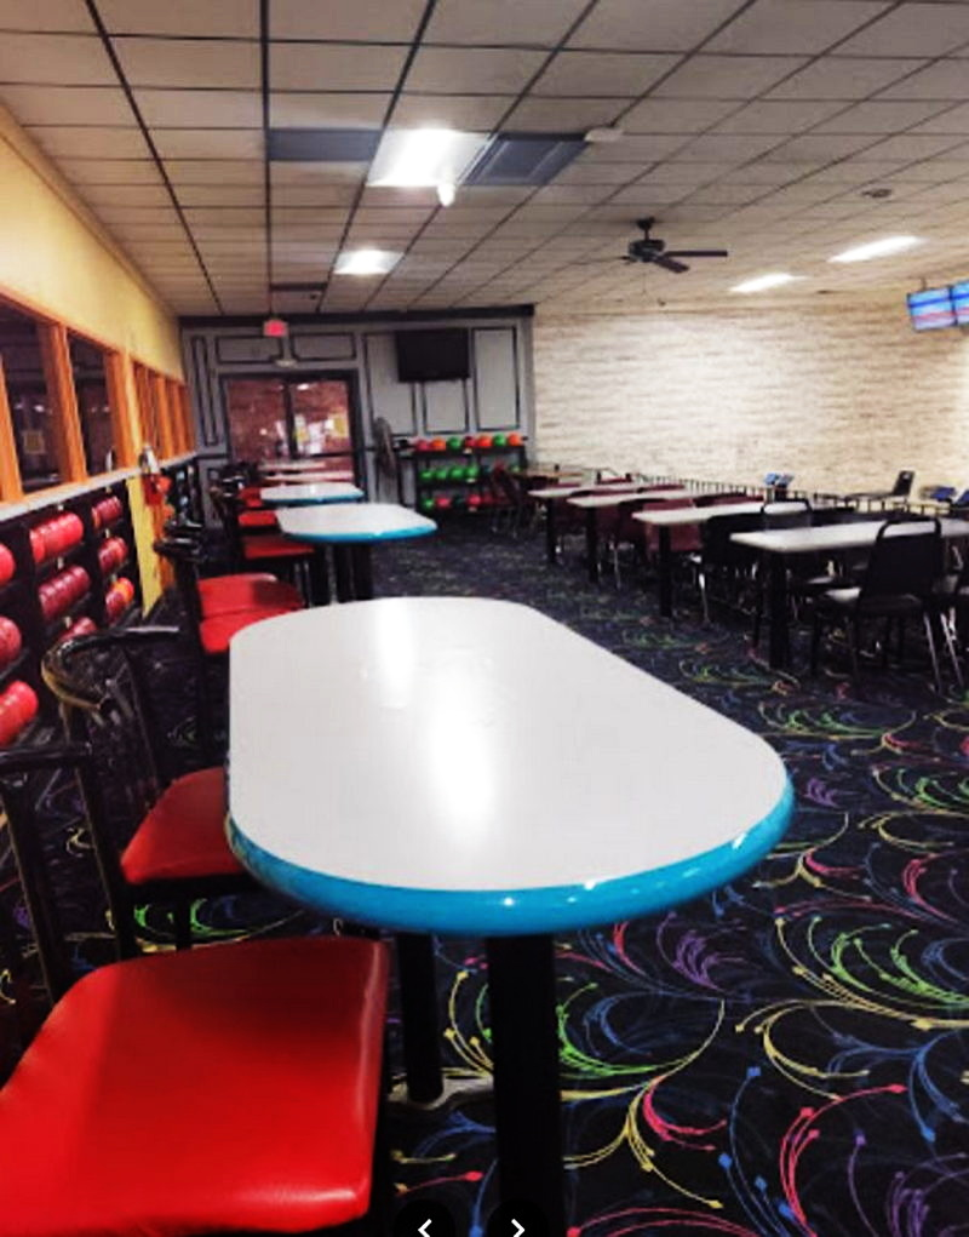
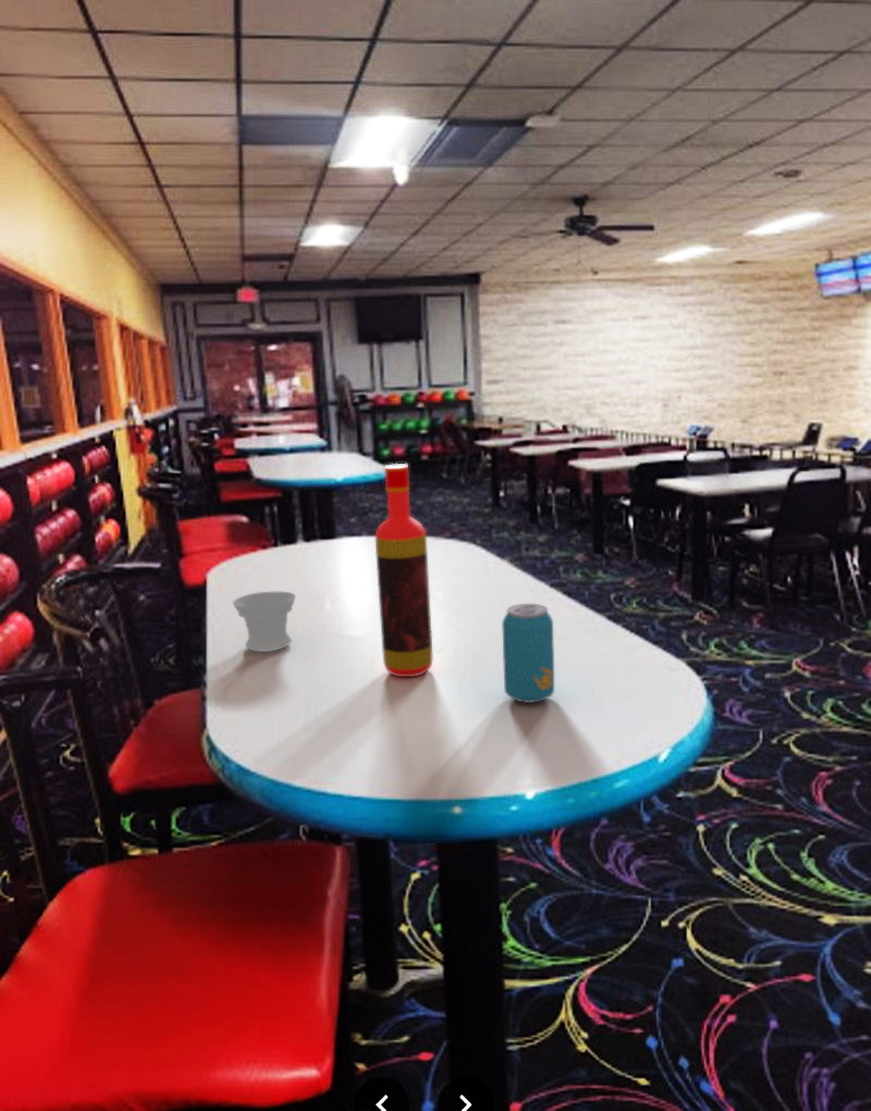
+ beverage can [501,603,555,704]
+ cup [232,591,296,653]
+ bottle [375,462,433,678]
